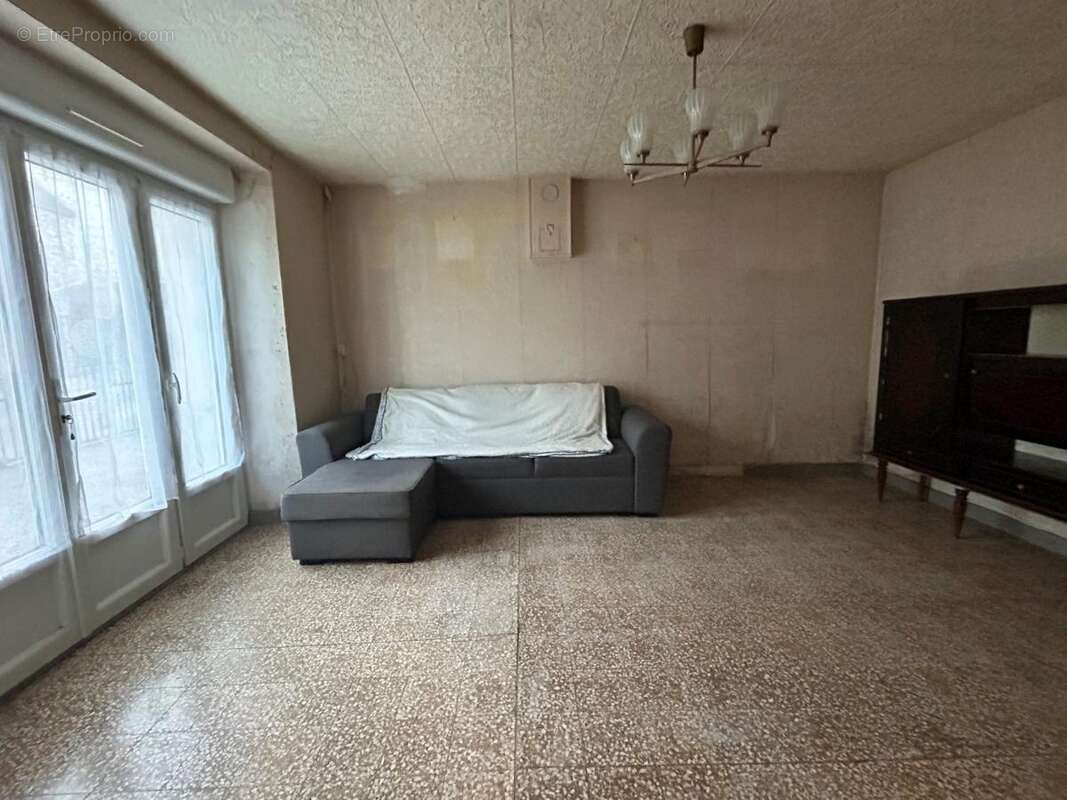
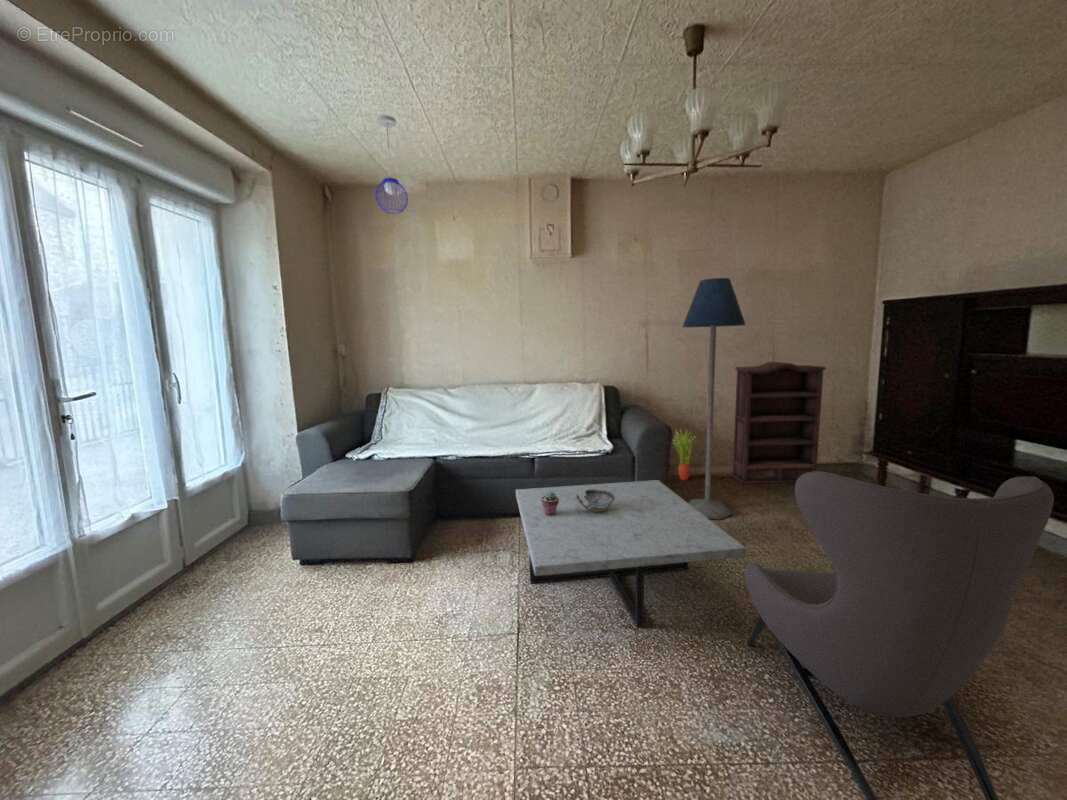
+ pendant light [374,114,409,215]
+ floor lamp [681,277,747,521]
+ potted succulent [541,491,559,516]
+ coffee table [515,479,747,629]
+ decorative bowl [576,490,615,513]
+ bookshelf [730,361,827,485]
+ potted plant [671,427,697,481]
+ armchair [743,470,1055,800]
